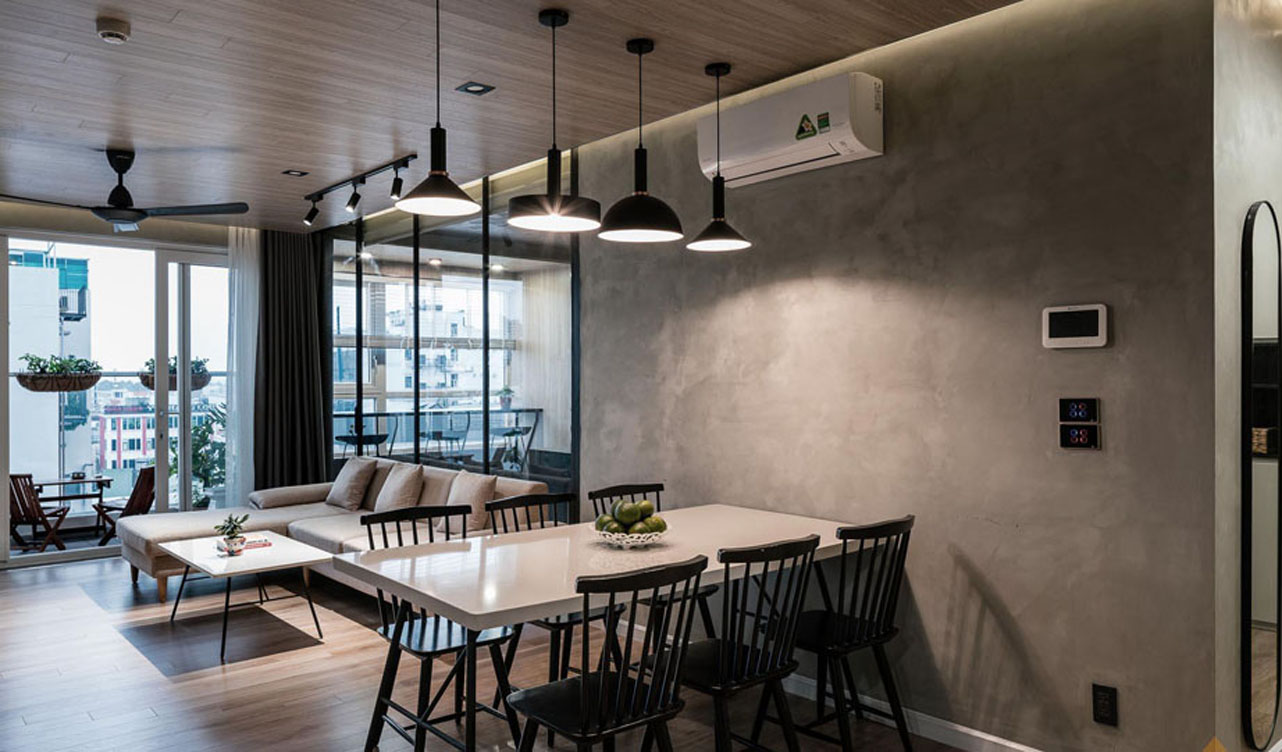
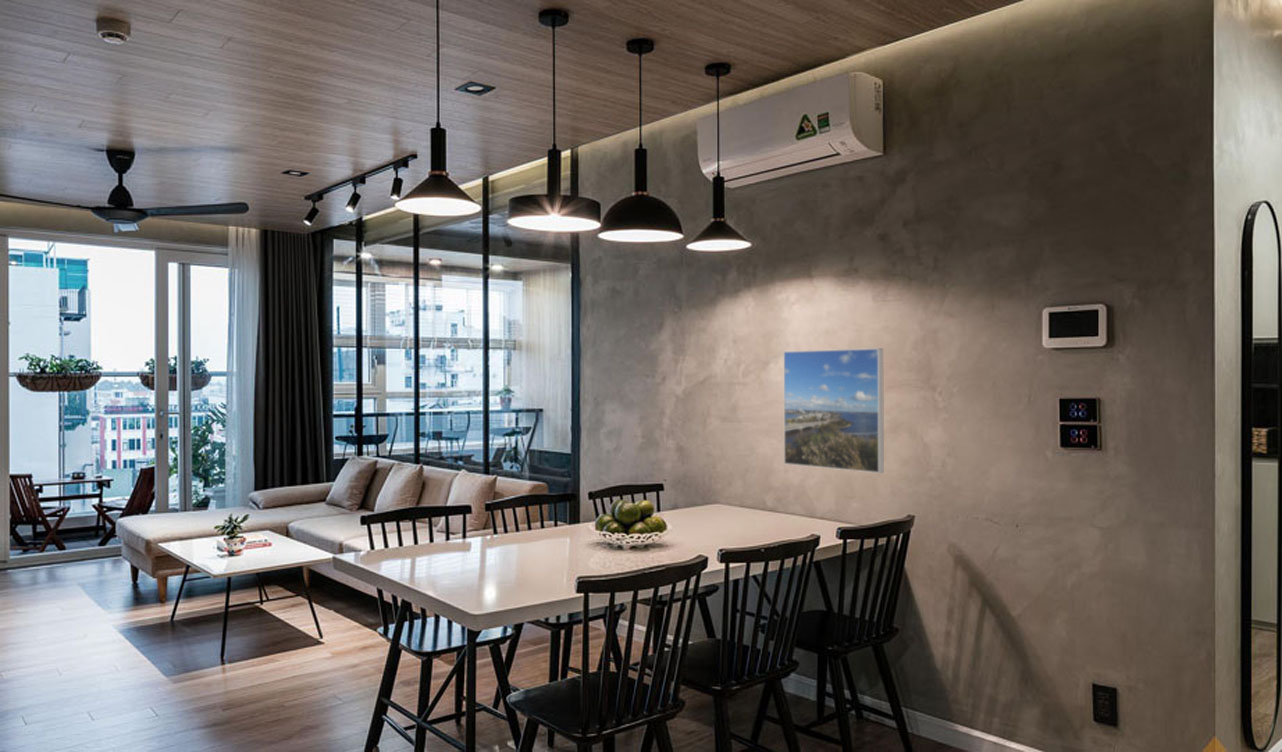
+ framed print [782,347,885,474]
